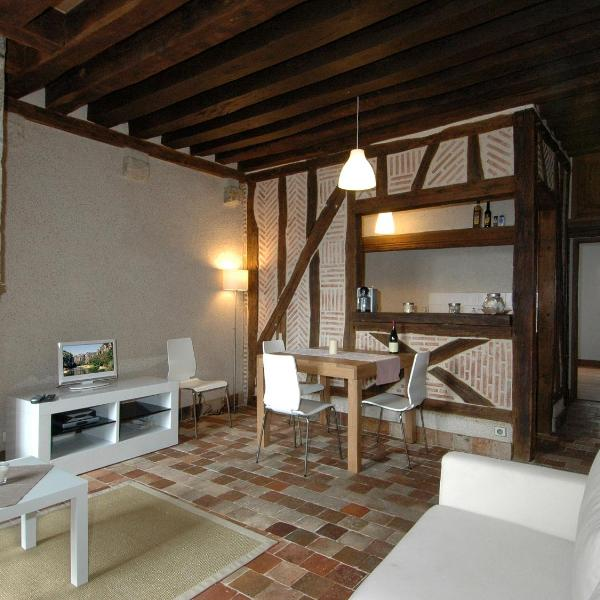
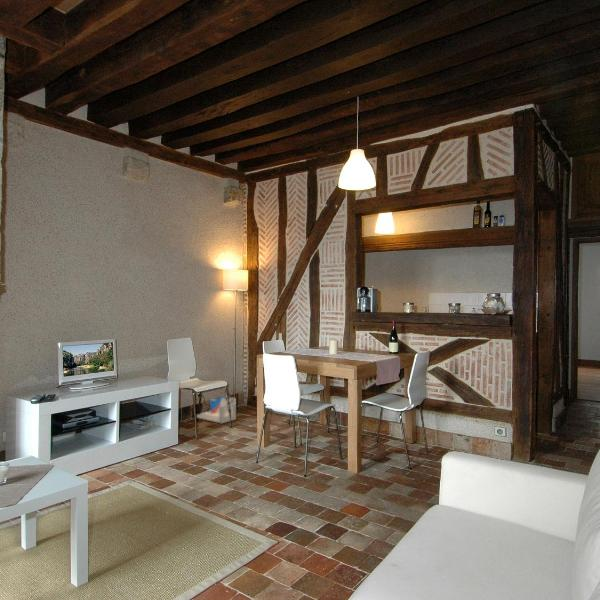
+ storage bin [196,395,237,424]
